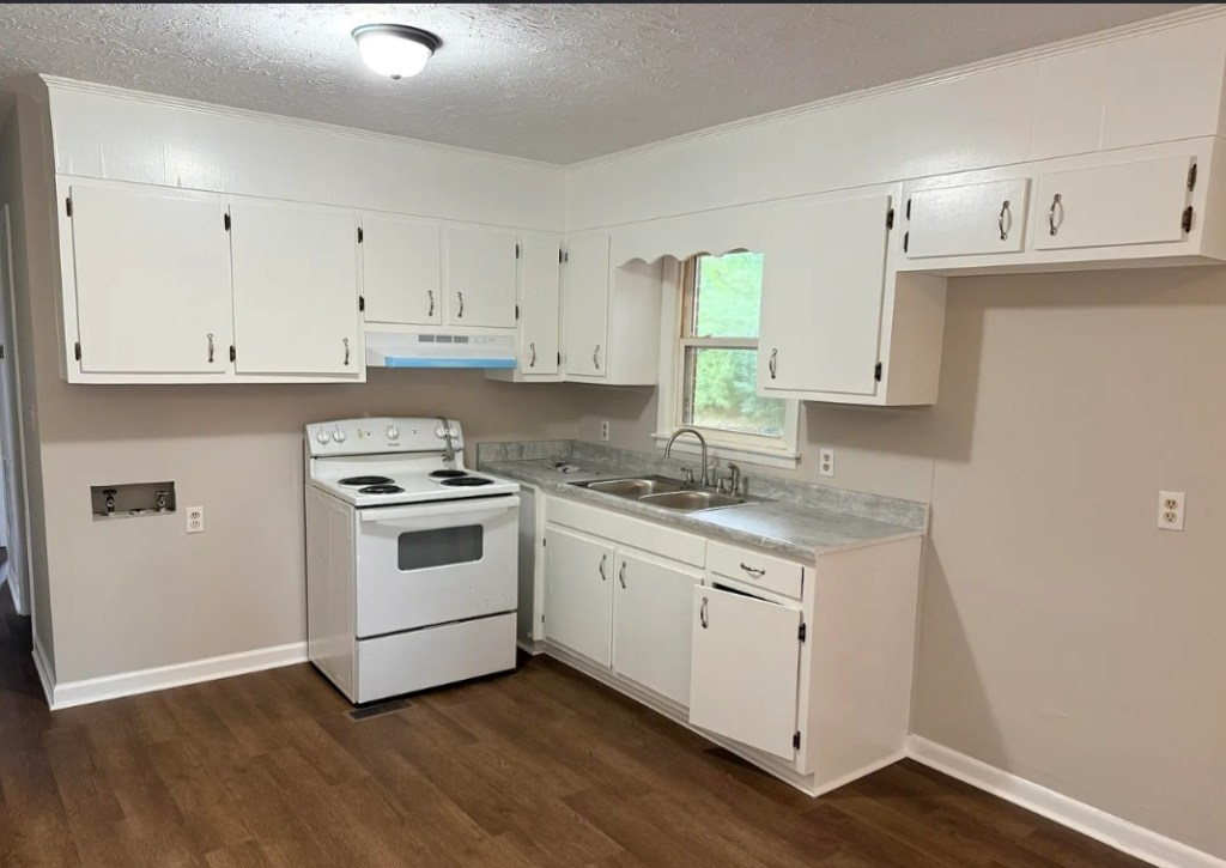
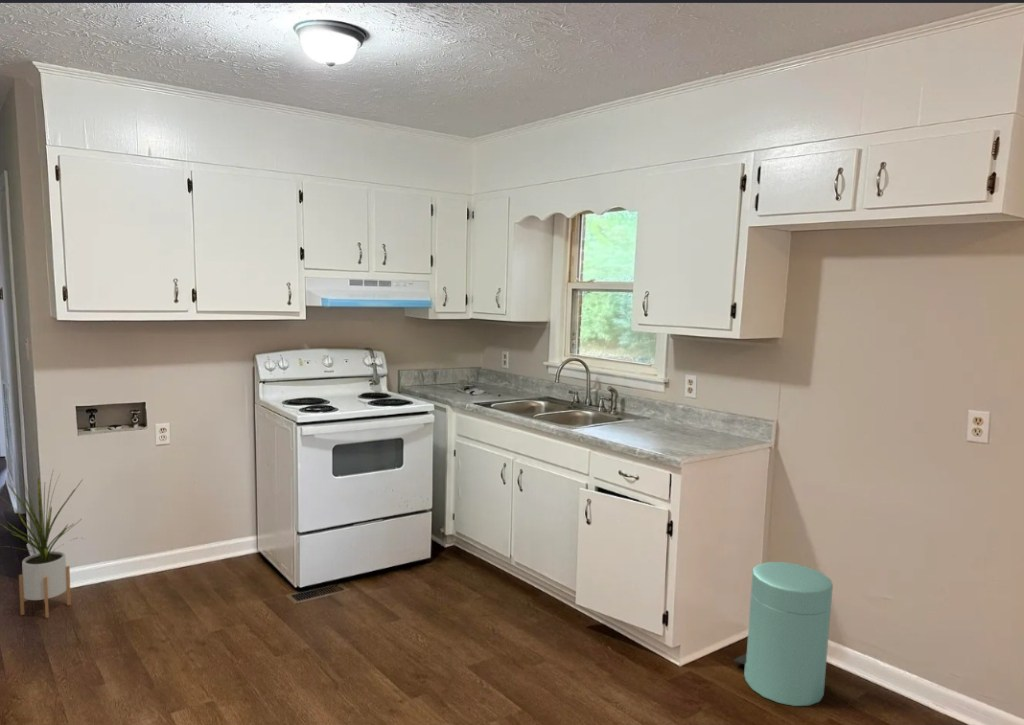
+ house plant [0,468,86,619]
+ trash can [732,561,834,707]
